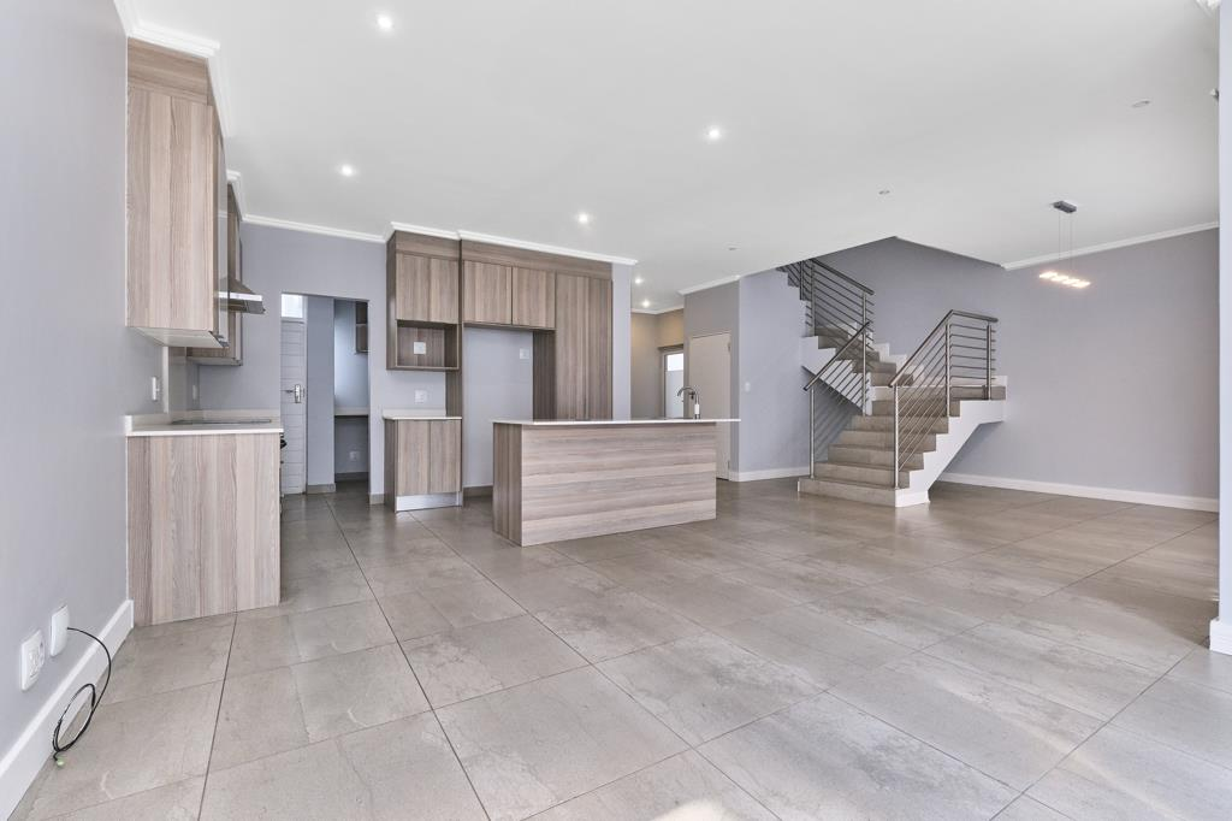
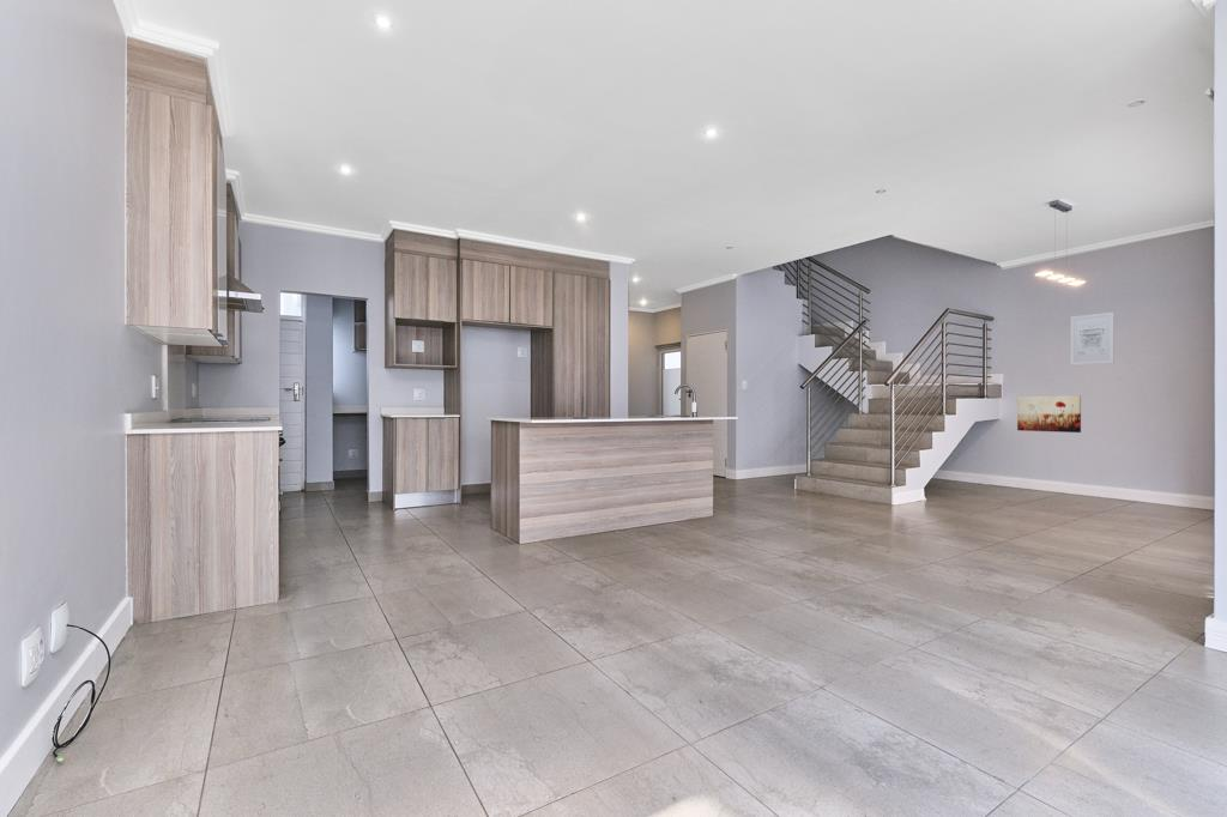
+ wall art [1070,311,1116,367]
+ wall art [1016,394,1082,434]
